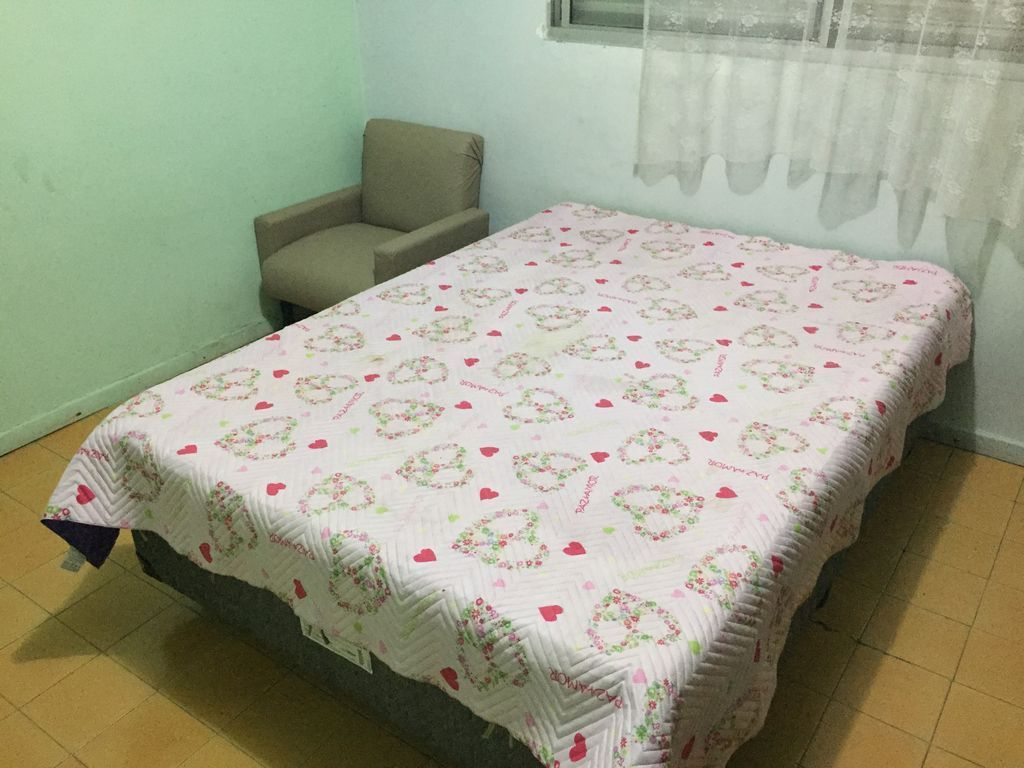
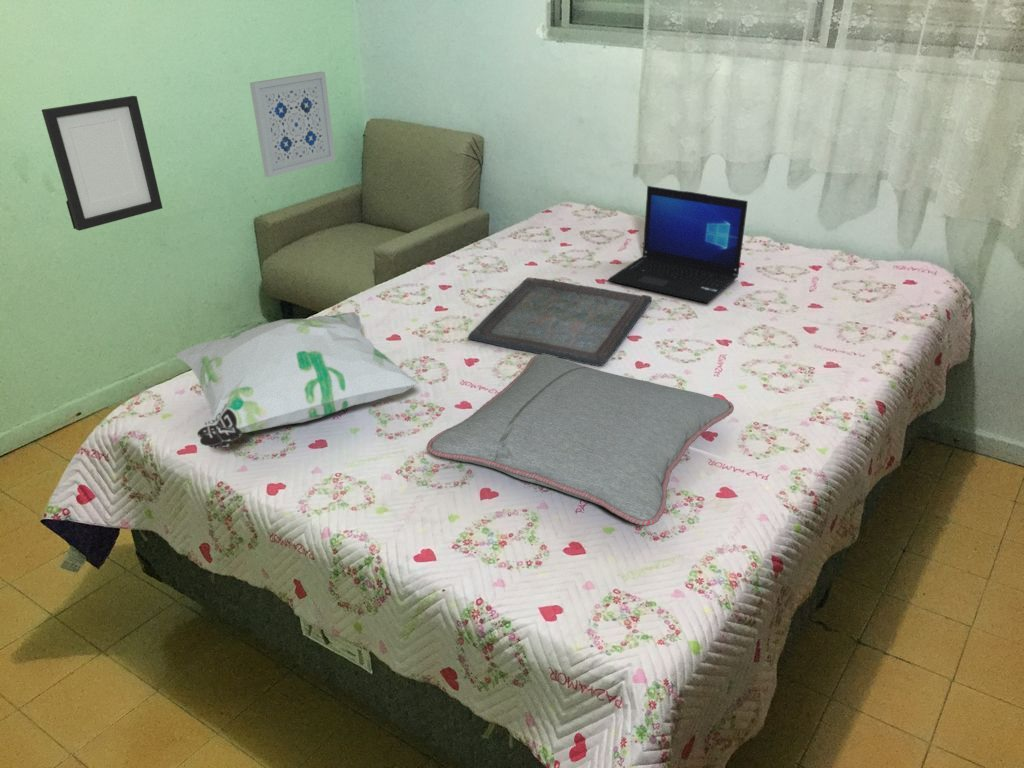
+ pillow [426,354,735,527]
+ serving tray [467,277,653,367]
+ picture frame [41,95,163,231]
+ decorative pillow [173,311,420,449]
+ wall art [249,71,336,178]
+ laptop [607,185,749,304]
